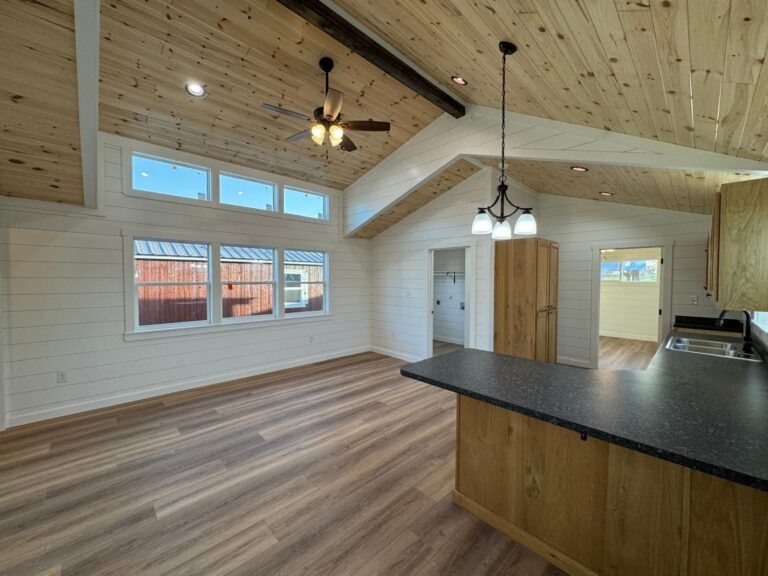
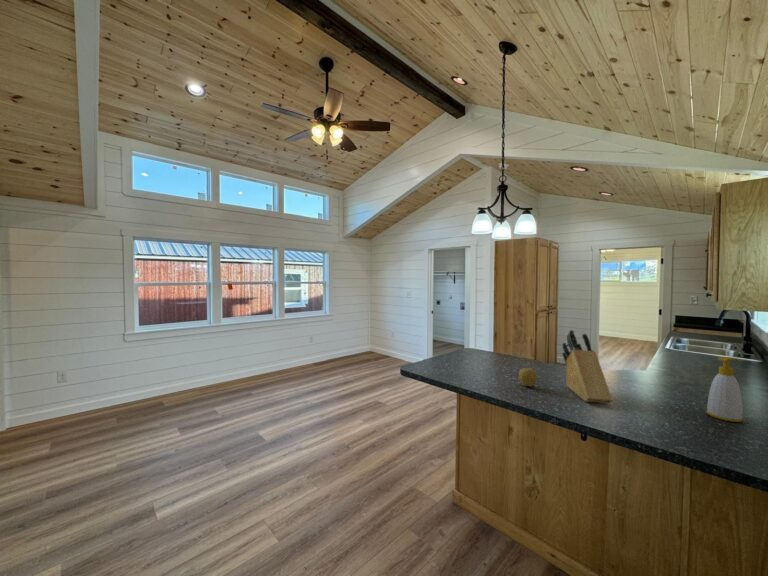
+ fruit [518,367,538,387]
+ knife block [561,329,614,404]
+ soap bottle [705,356,744,423]
